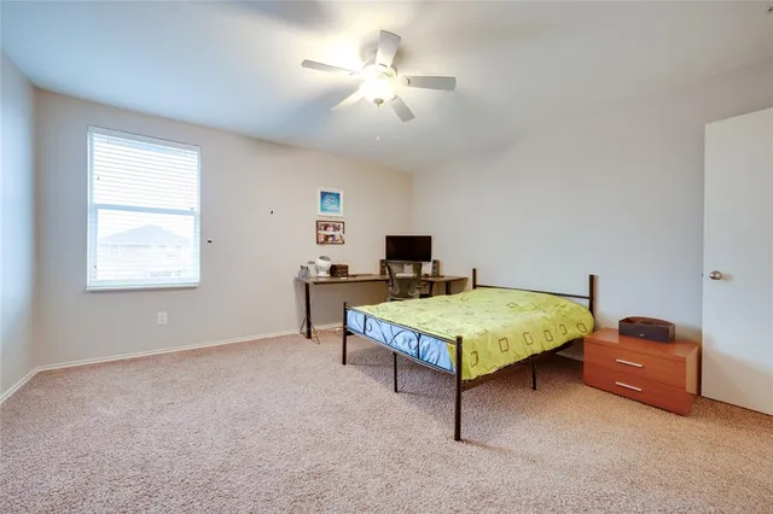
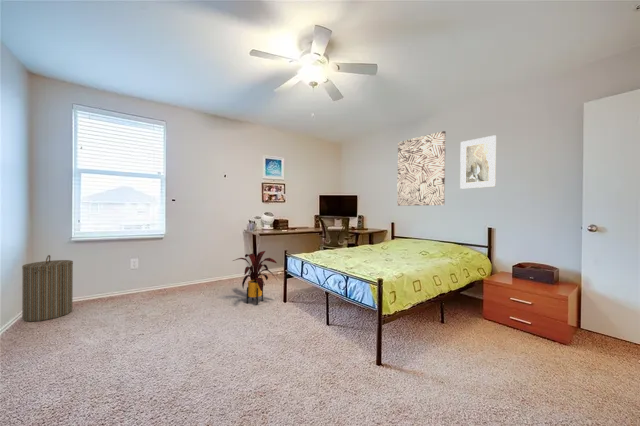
+ laundry hamper [21,254,74,322]
+ house plant [232,250,278,306]
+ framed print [459,135,497,190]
+ wall art [396,130,447,207]
